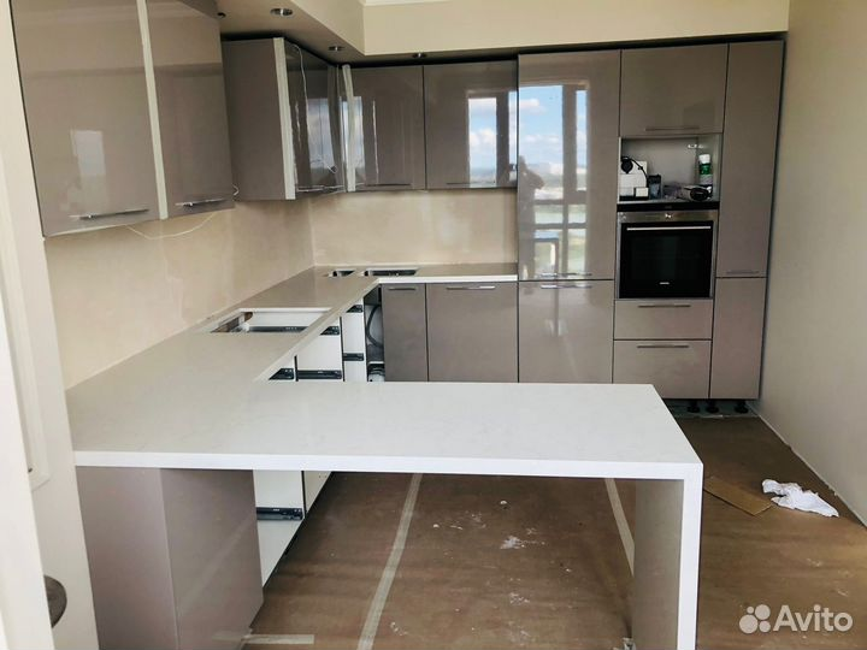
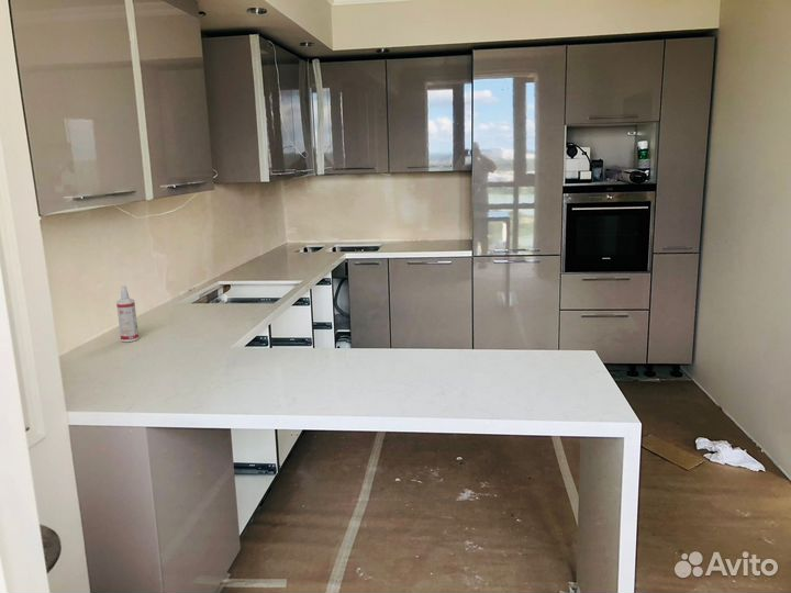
+ spray bottle [115,284,140,343]
